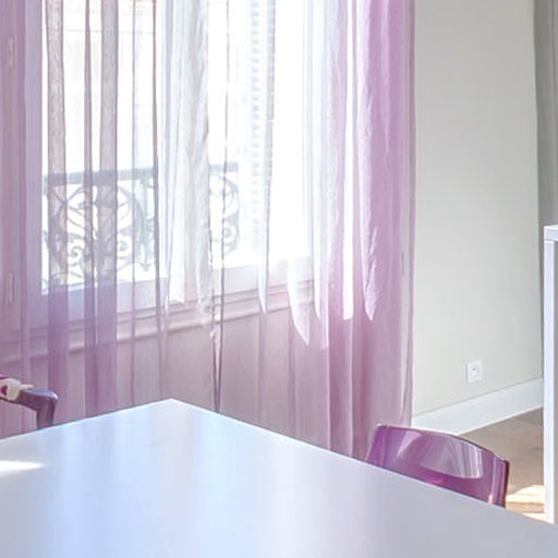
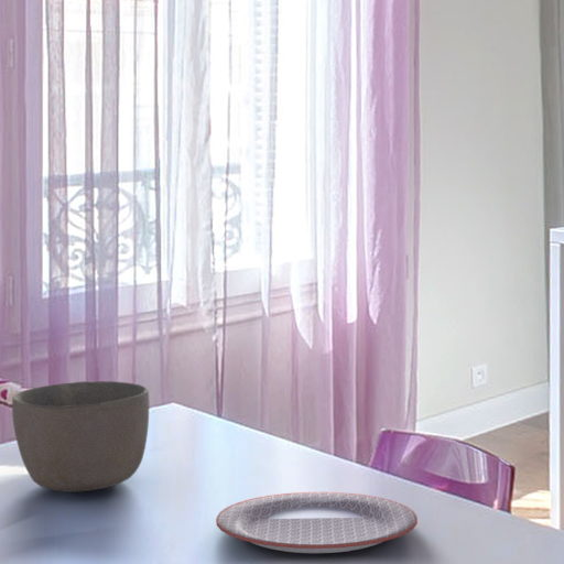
+ plate [215,491,419,554]
+ bowl [11,380,150,494]
